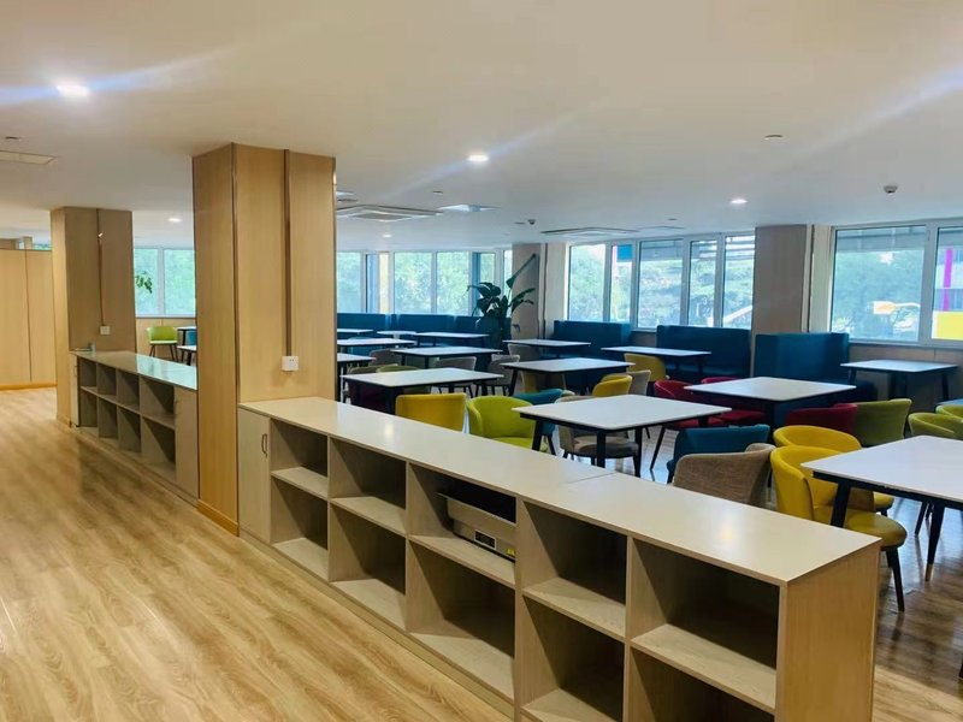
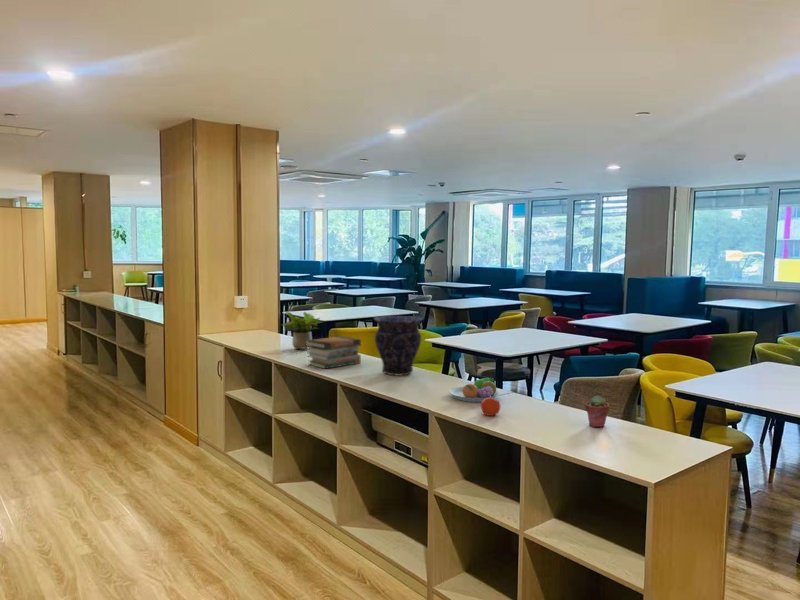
+ vase [372,315,424,377]
+ apple [480,396,502,417]
+ fruit bowl [448,377,500,403]
+ book stack [306,335,362,370]
+ potted succulent [584,395,610,428]
+ potted plant [281,310,324,350]
